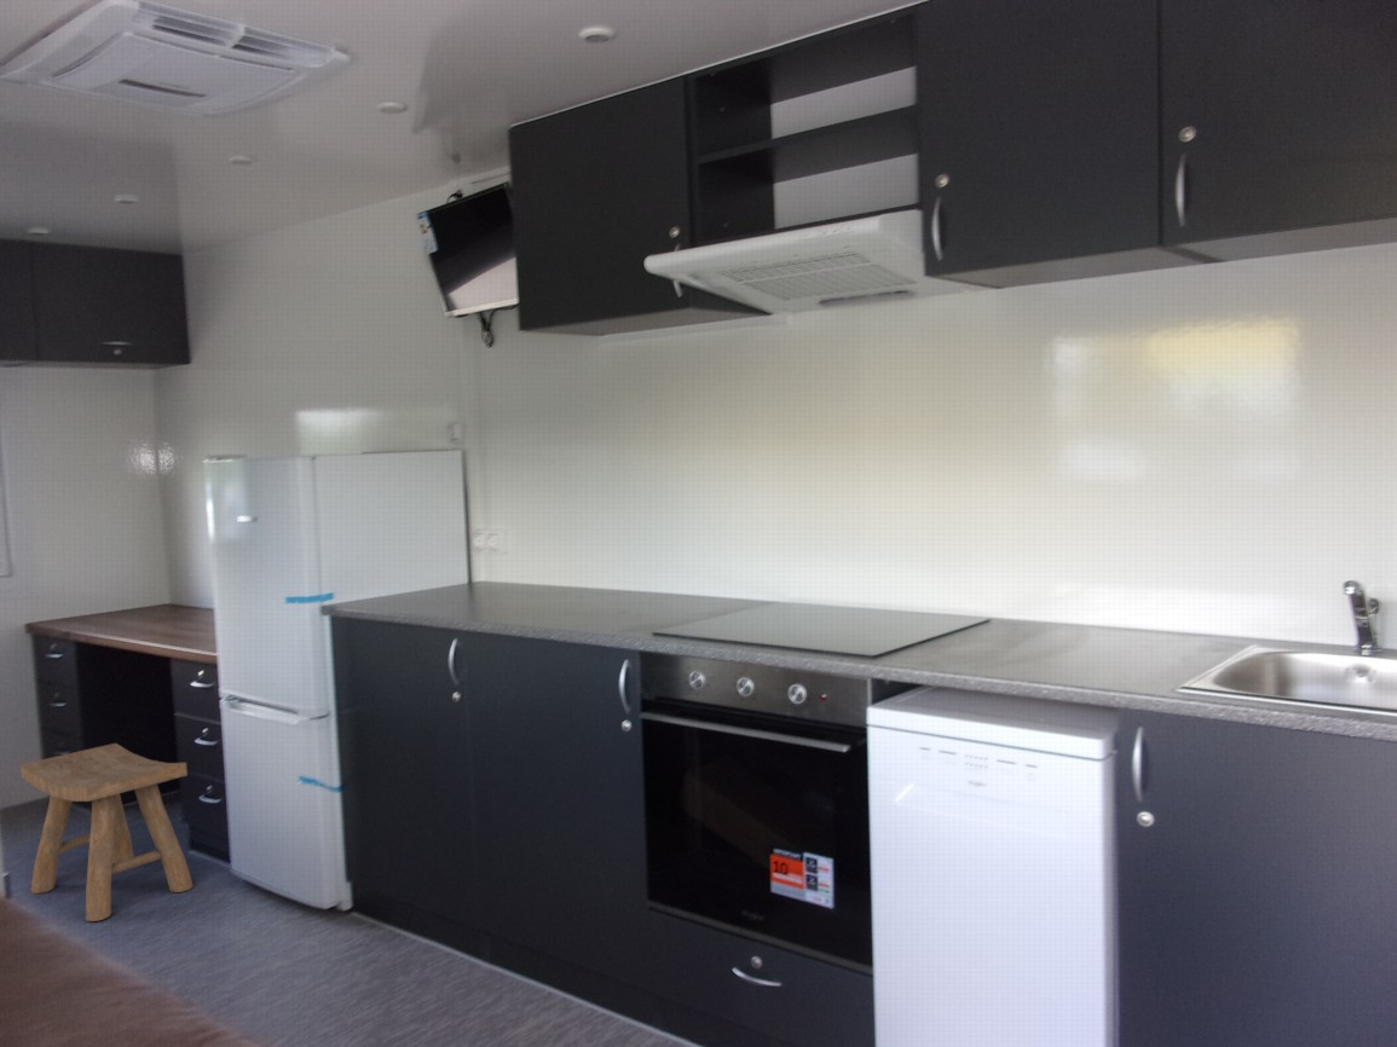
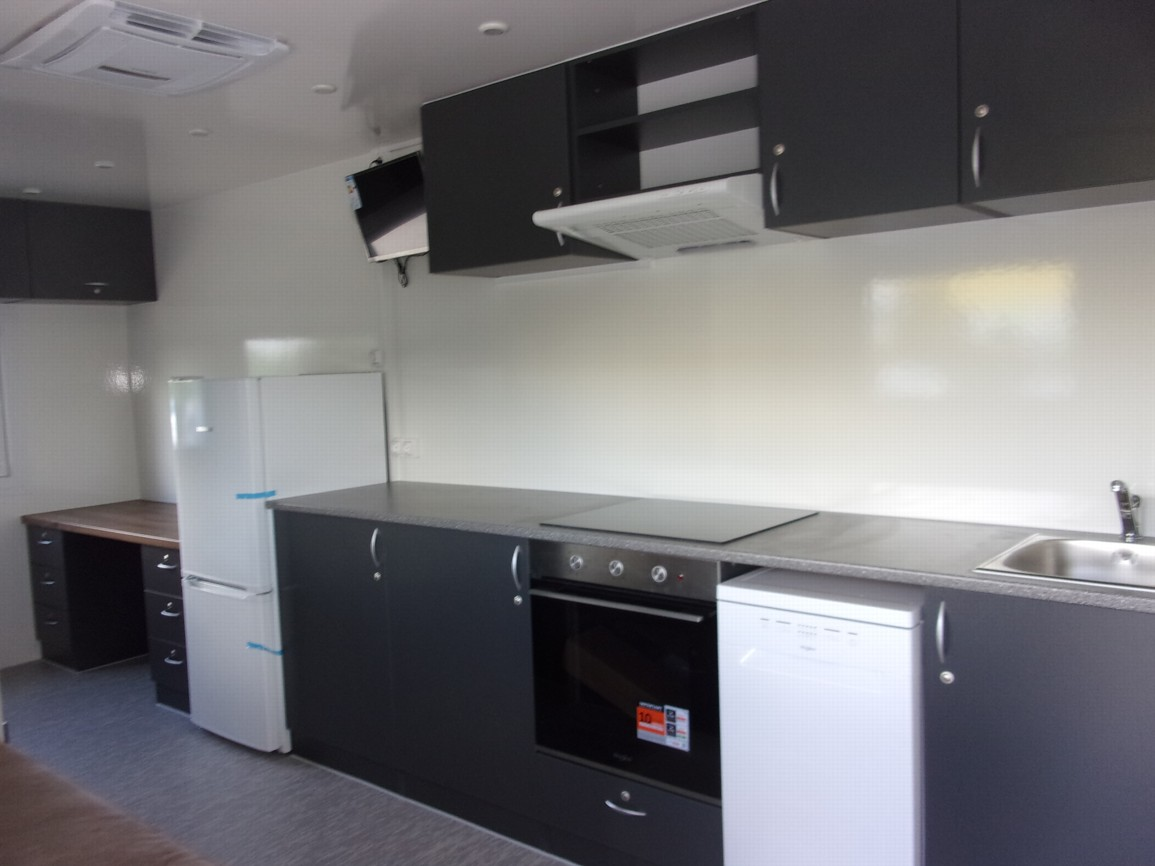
- stool [19,742,195,922]
